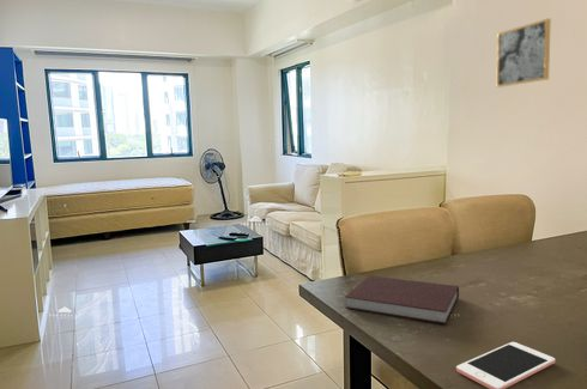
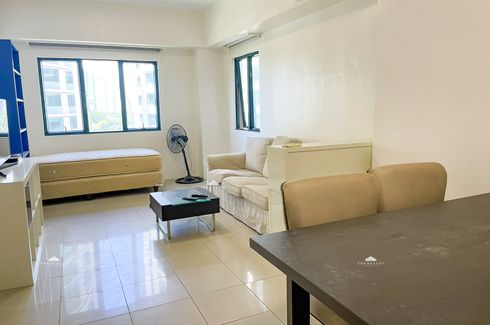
- wall art [496,18,552,89]
- notebook [344,274,460,326]
- cell phone [455,341,556,389]
